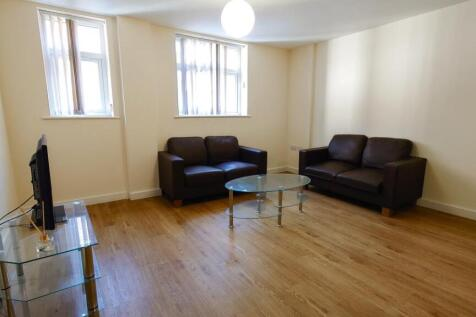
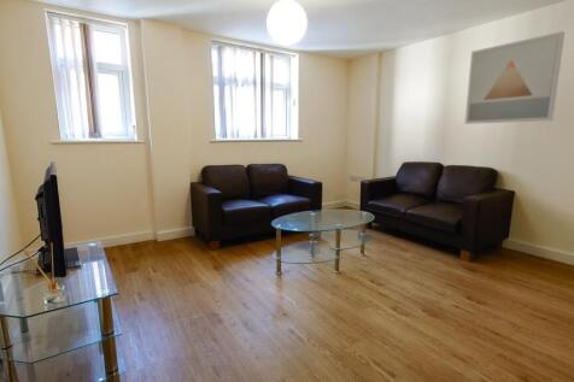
+ wall art [464,30,566,125]
